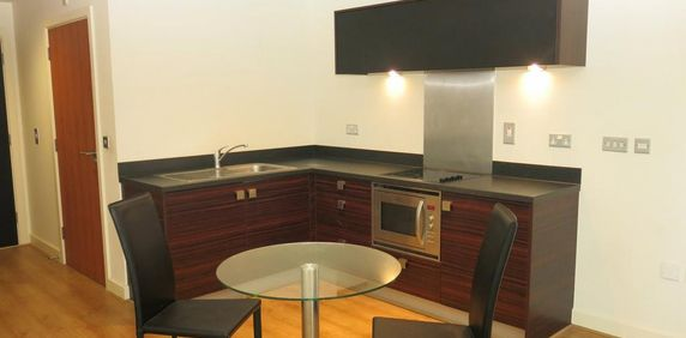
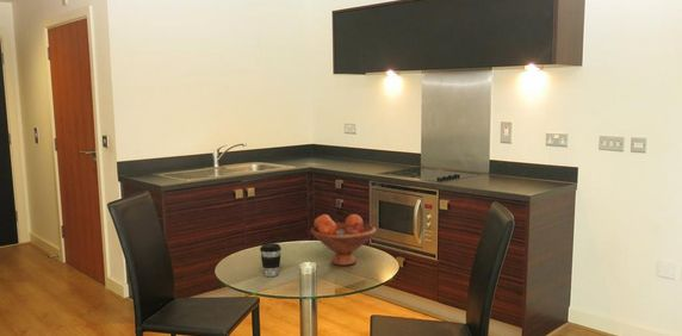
+ coffee cup [259,242,283,278]
+ fruit bowl [310,213,378,267]
